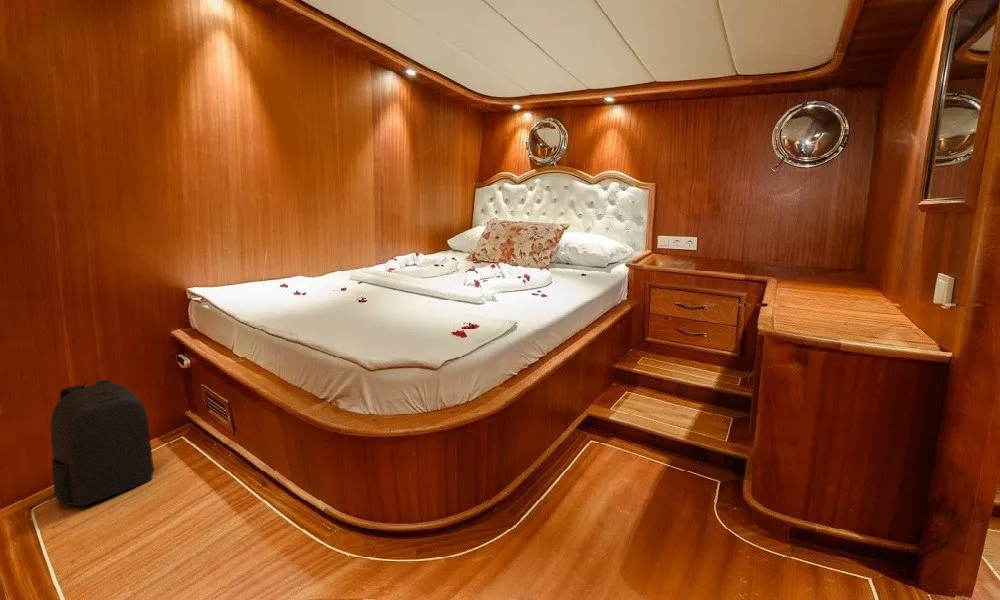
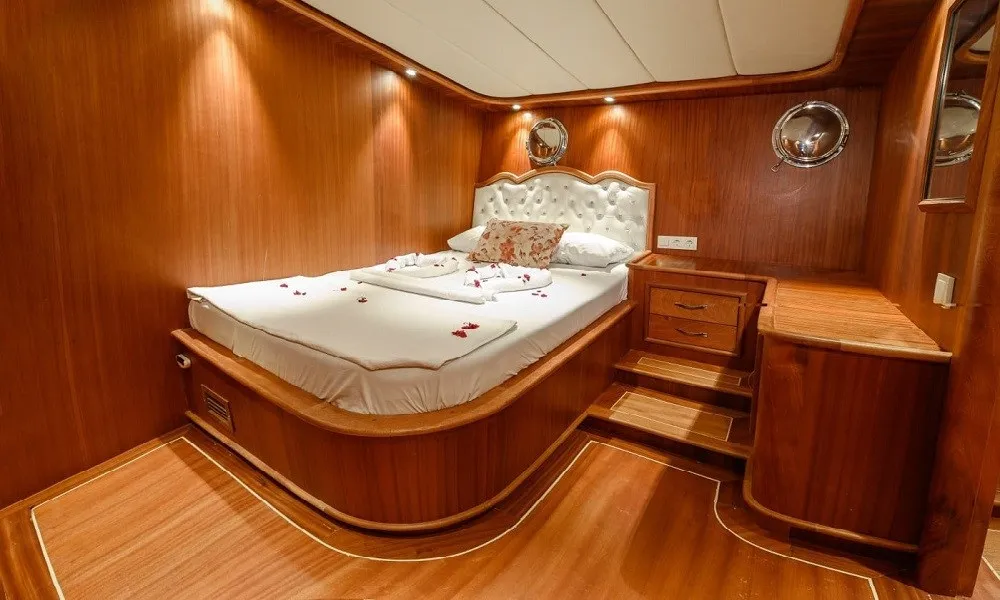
- backpack [50,378,155,507]
